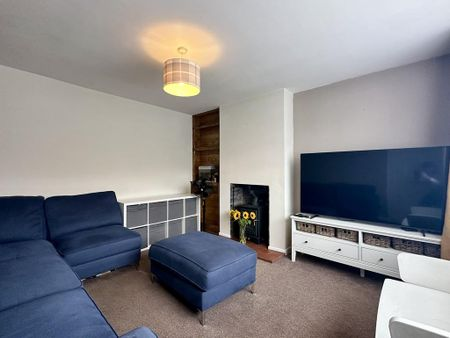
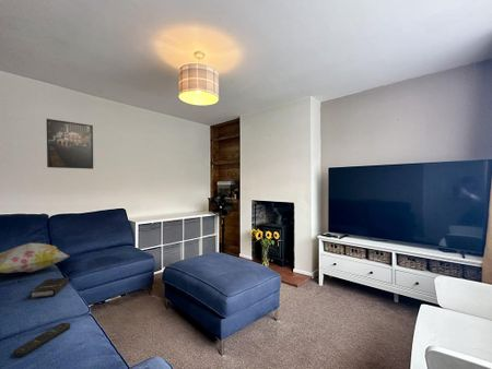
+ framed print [46,118,94,170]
+ remote control [12,322,71,358]
+ decorative pillow [0,242,71,274]
+ hardback book [28,276,70,300]
